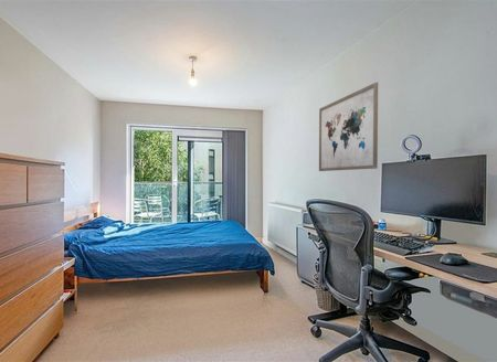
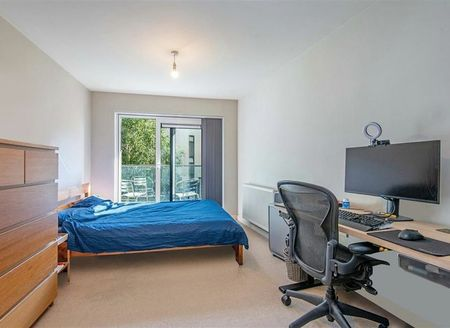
- wall art [318,82,379,172]
